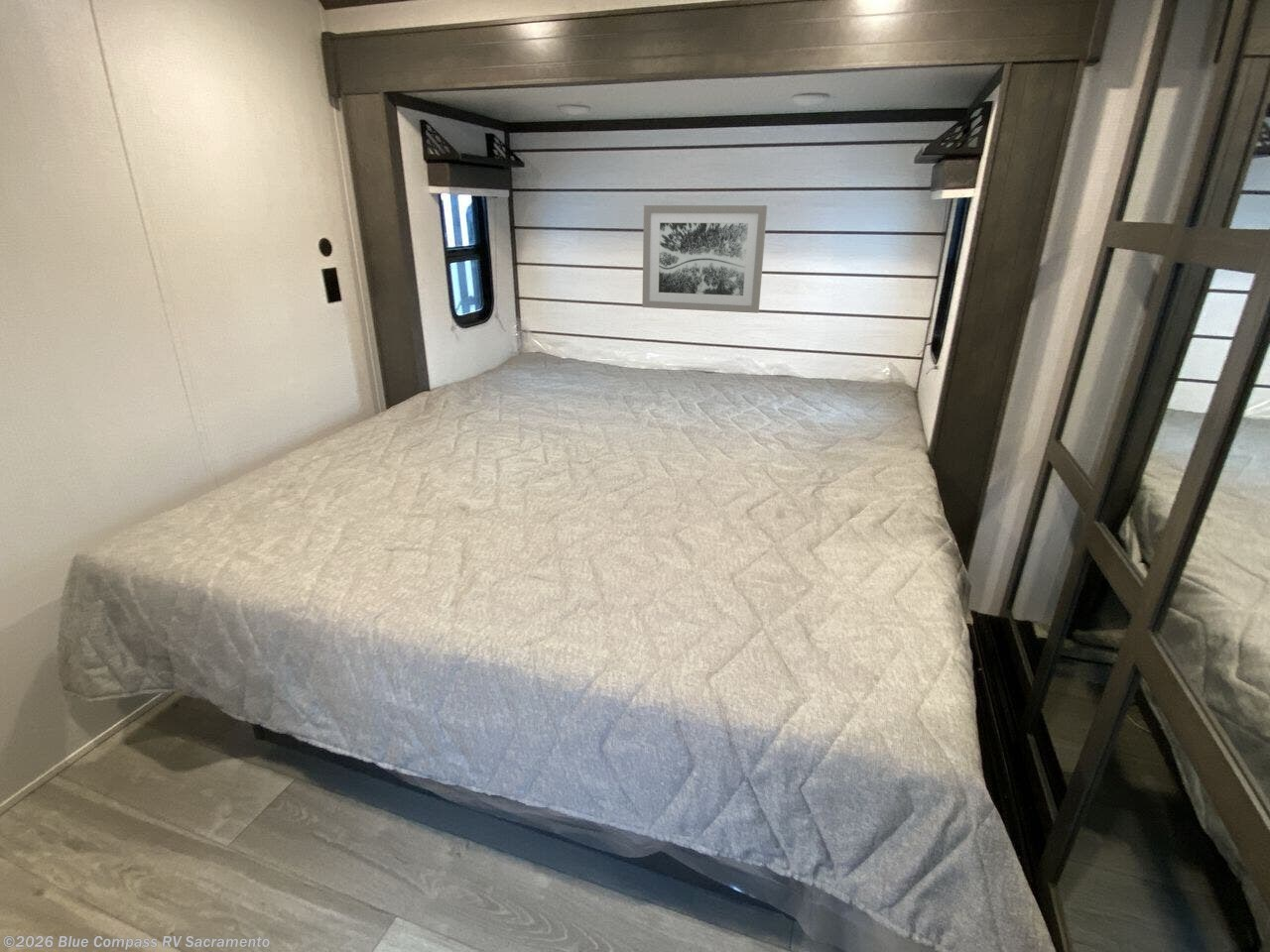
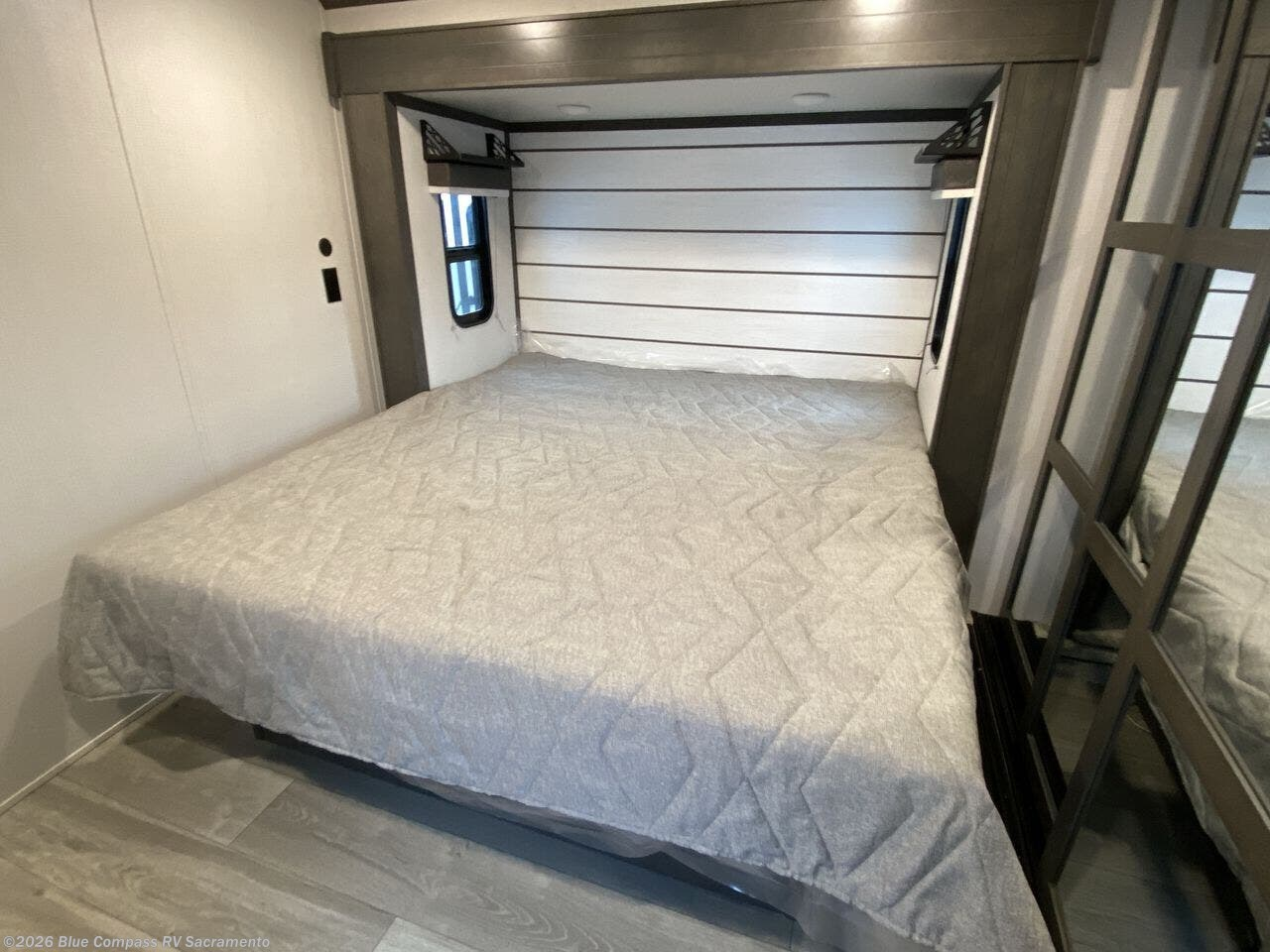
- wall art [641,204,768,314]
